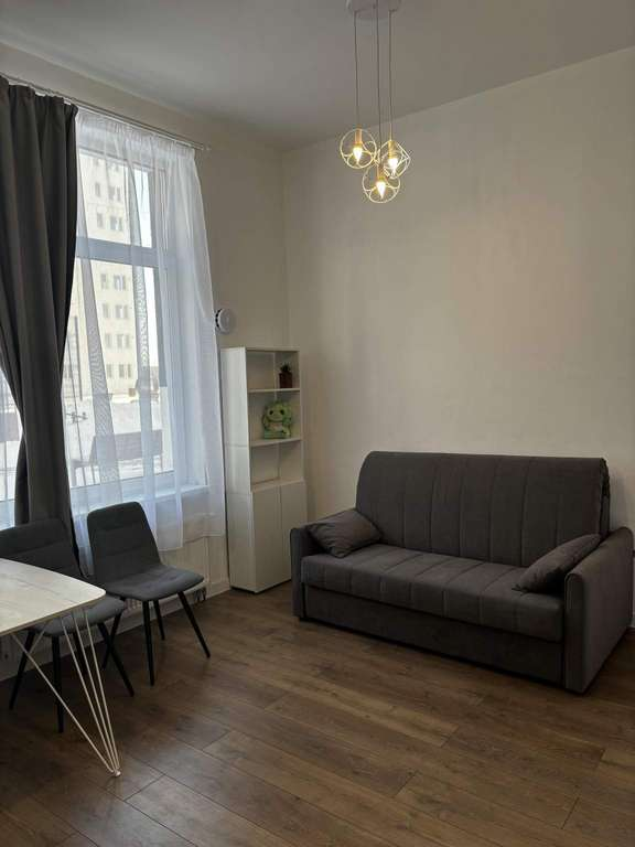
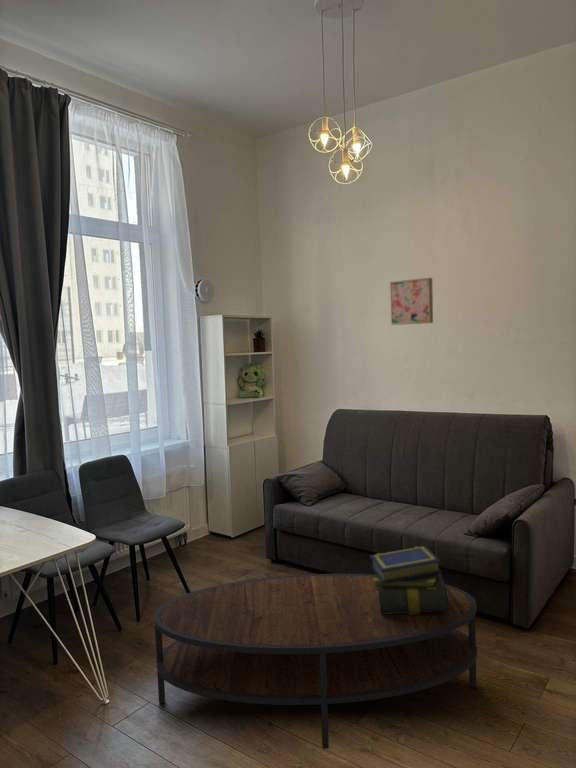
+ coffee table [153,573,478,750]
+ stack of books [369,545,448,615]
+ wall art [389,277,434,326]
